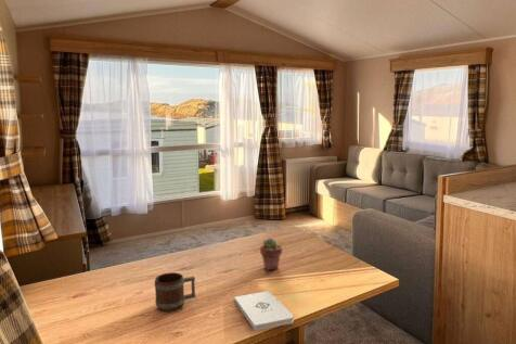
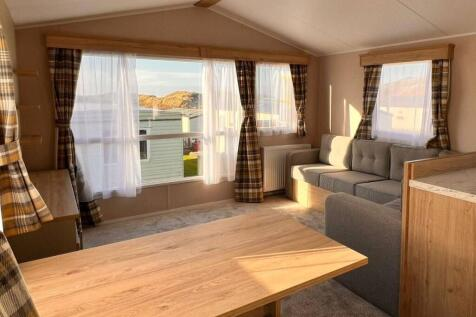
- notepad [233,291,295,332]
- mug [154,271,196,313]
- potted succulent [259,238,284,271]
